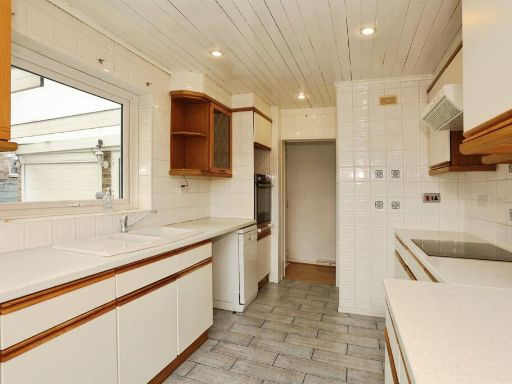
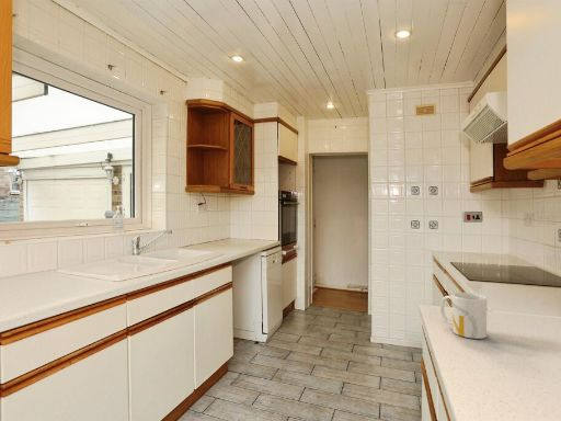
+ mug [439,292,488,340]
